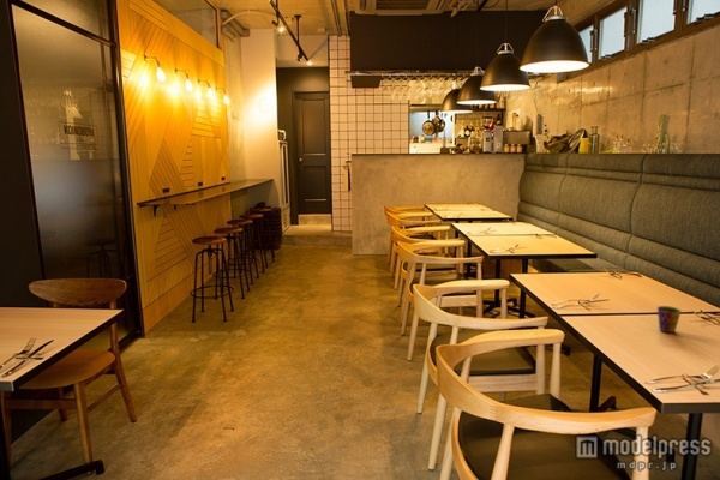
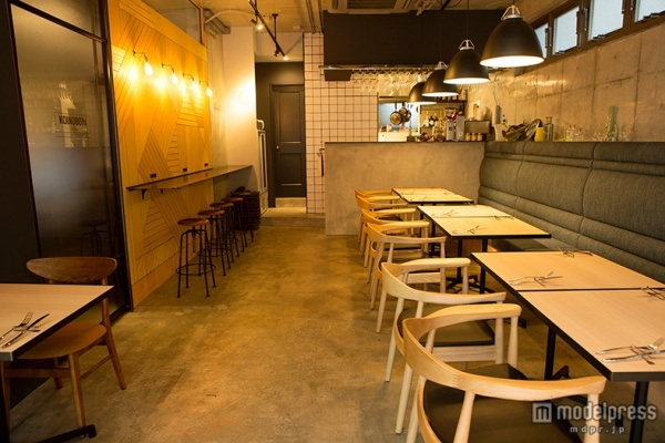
- cup [656,305,683,334]
